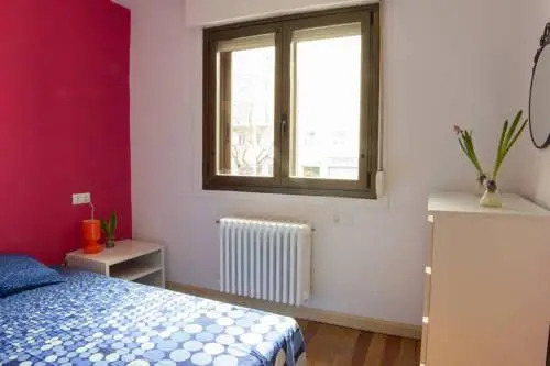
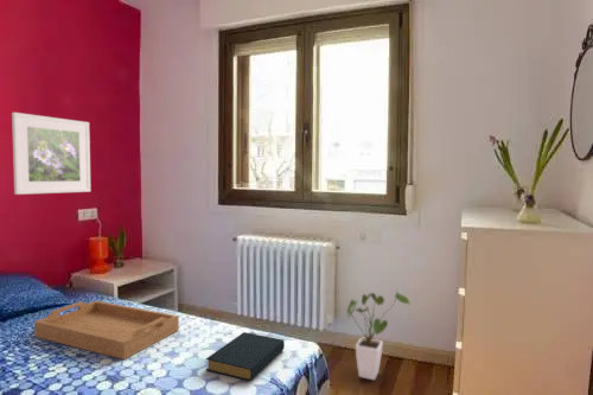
+ hardback book [205,331,286,382]
+ house plant [345,291,412,381]
+ serving tray [33,300,180,361]
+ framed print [11,112,91,196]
